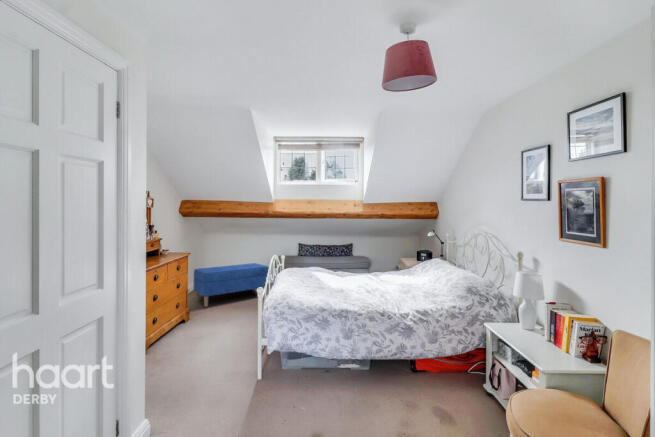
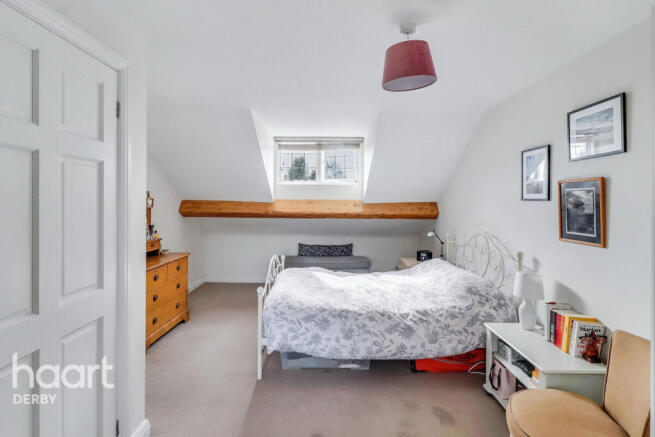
- bench [193,262,270,308]
